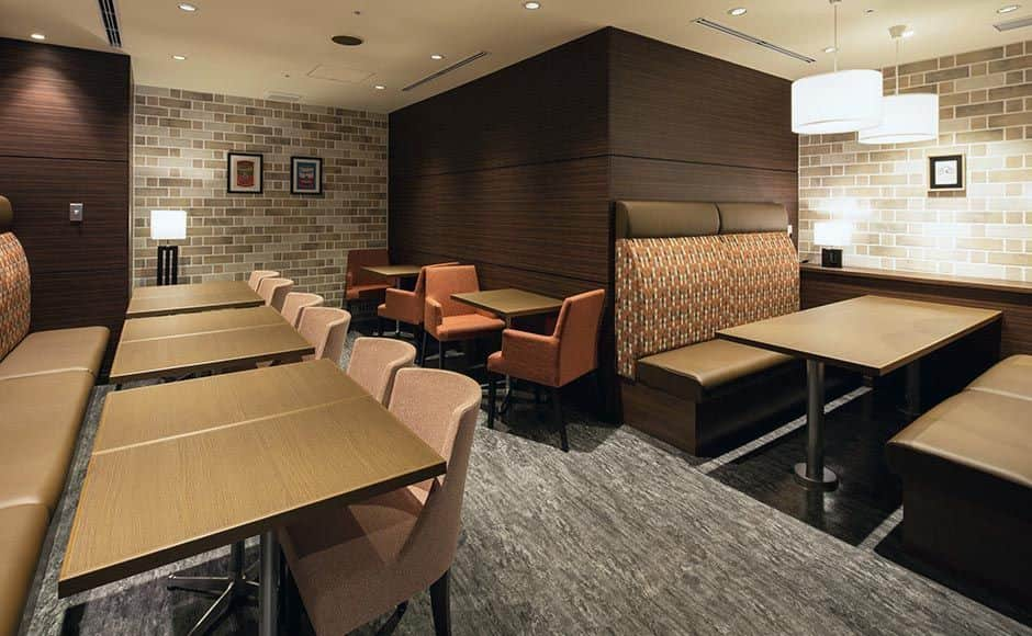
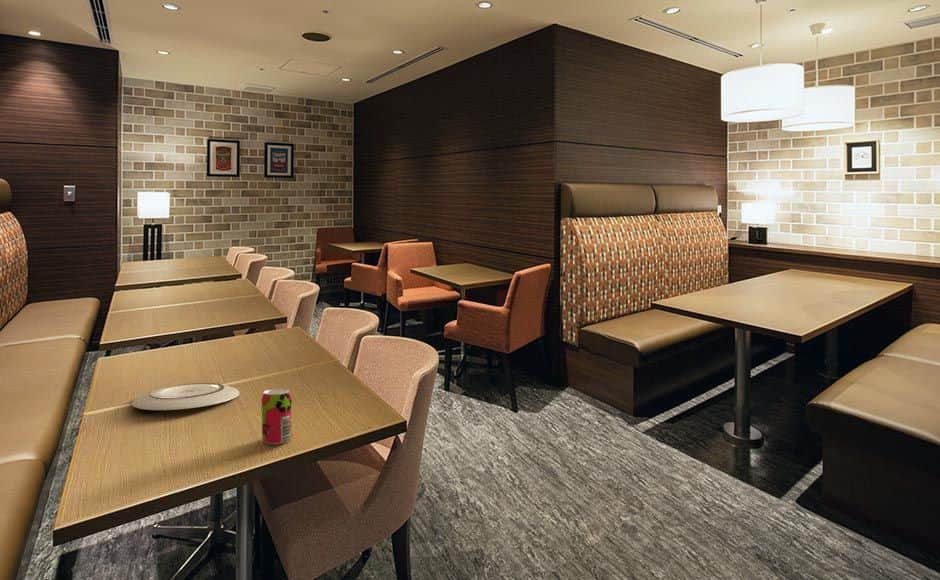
+ beverage can [261,387,293,445]
+ plate [131,382,241,411]
